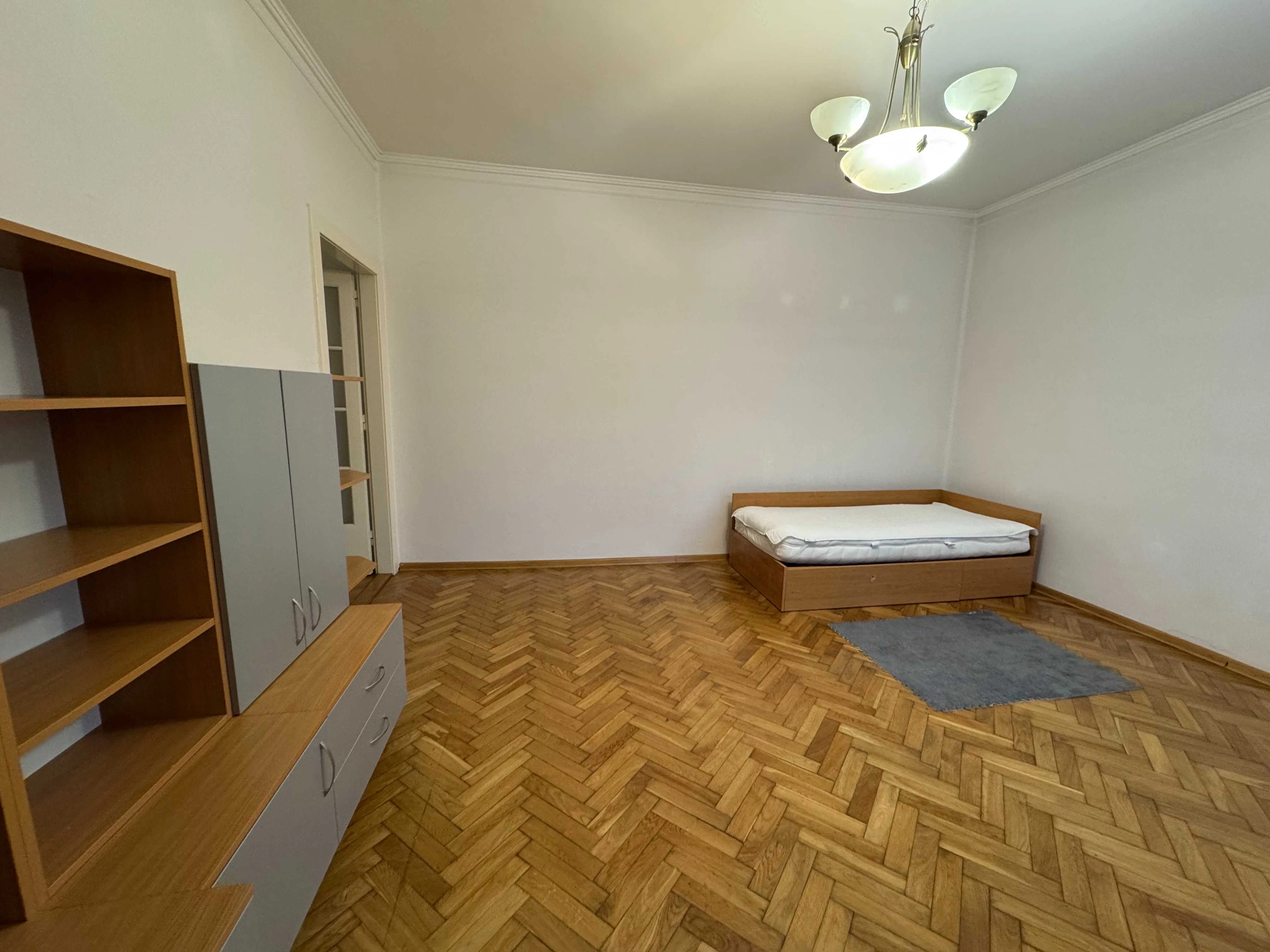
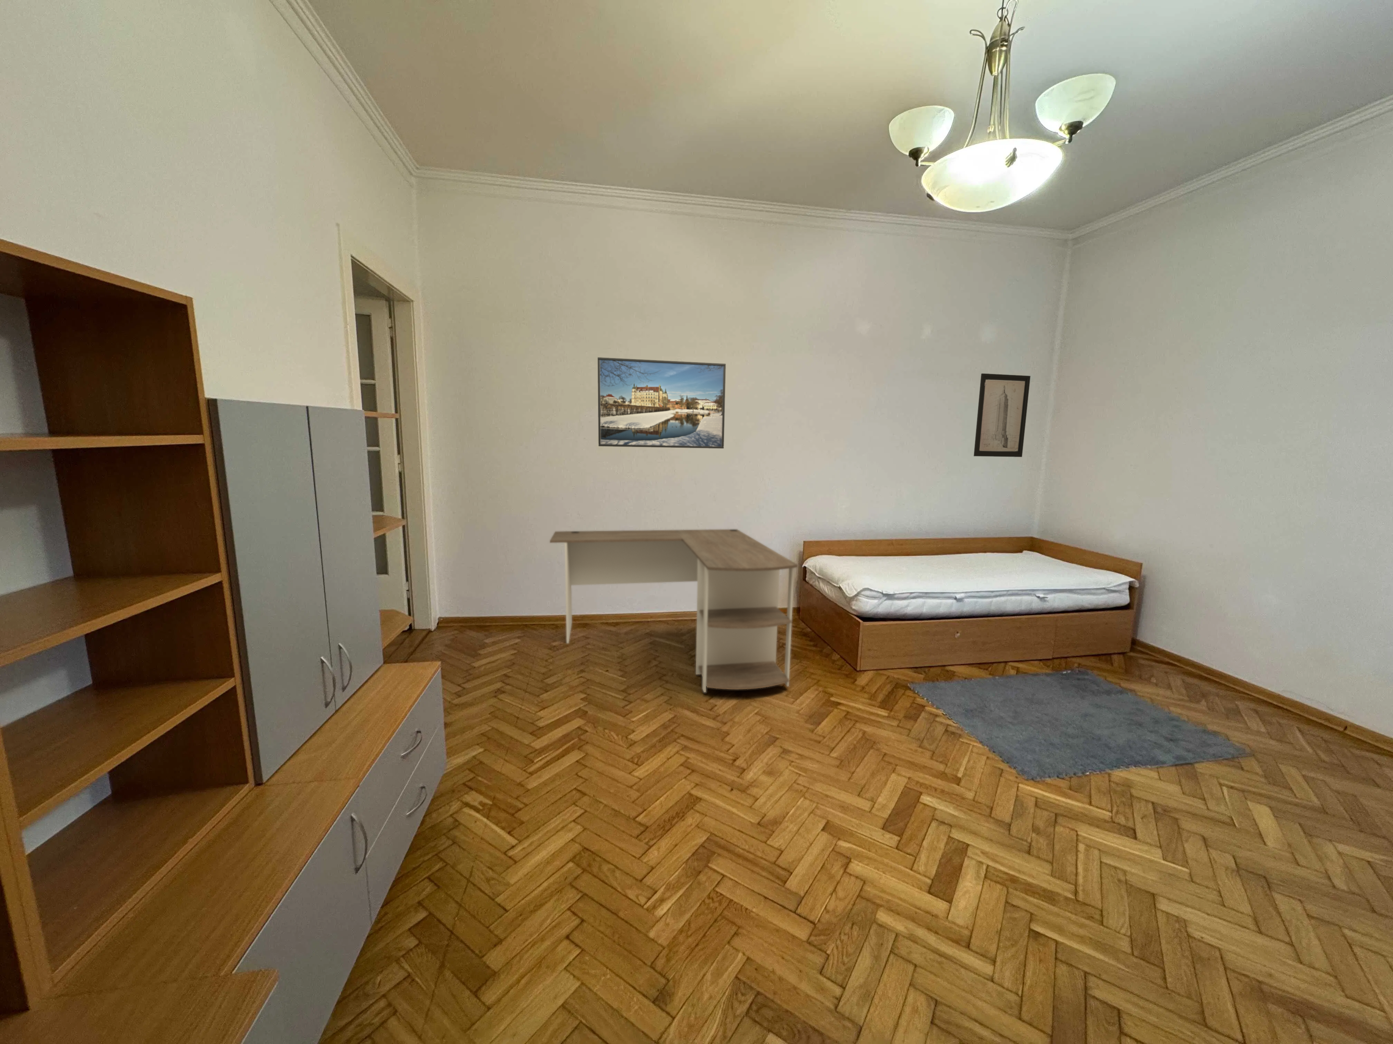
+ desk [550,529,799,693]
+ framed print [598,358,726,449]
+ wall art [973,373,1031,457]
